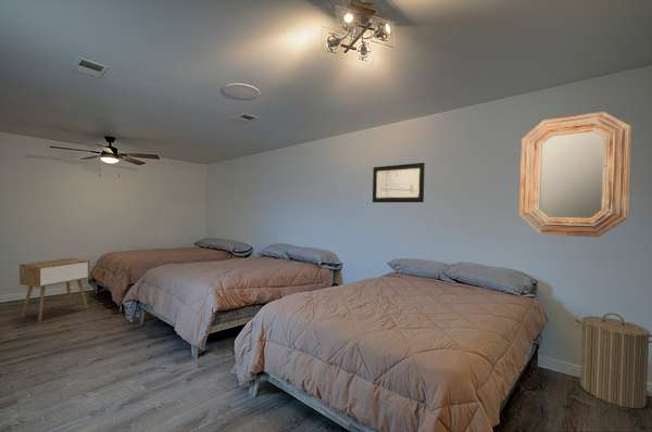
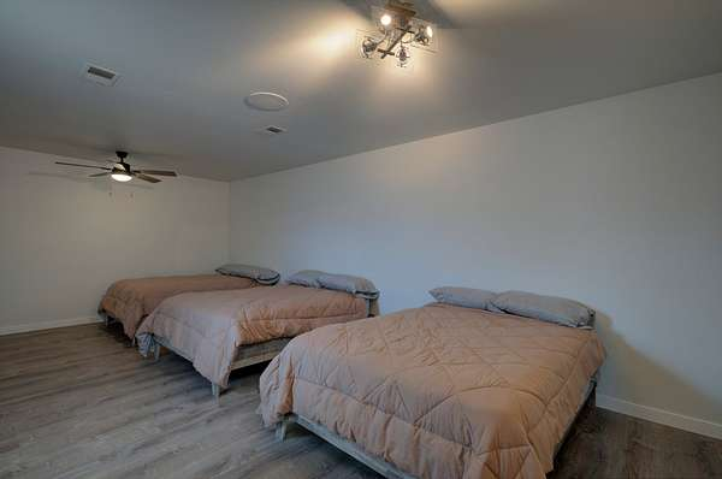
- nightstand [18,257,90,323]
- laundry hamper [574,313,652,409]
- home mirror [518,111,632,238]
- wall art [372,162,426,204]
